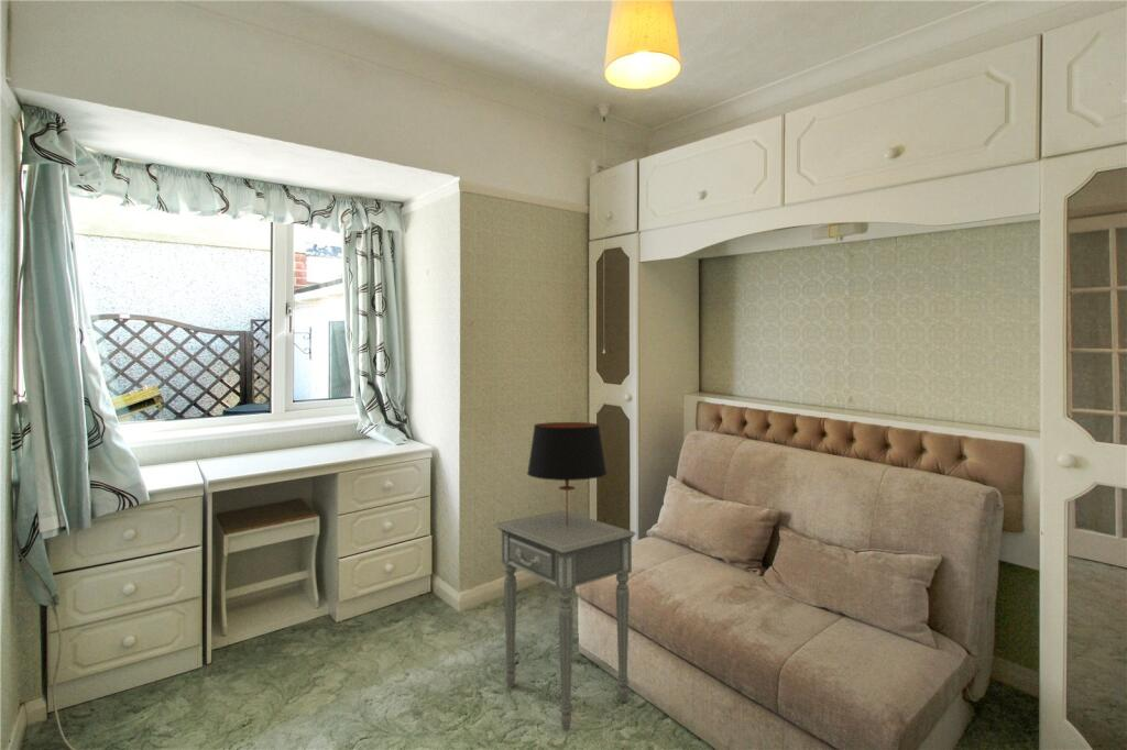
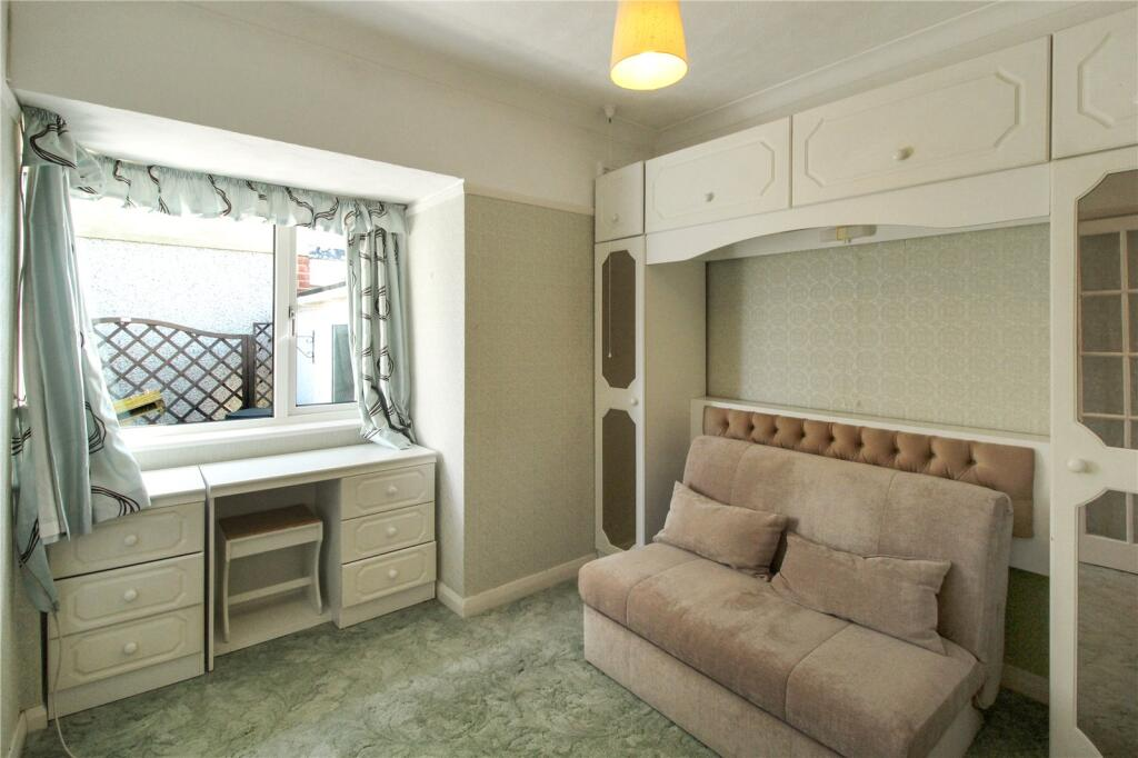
- table lamp [526,421,608,526]
- side table [493,509,636,732]
